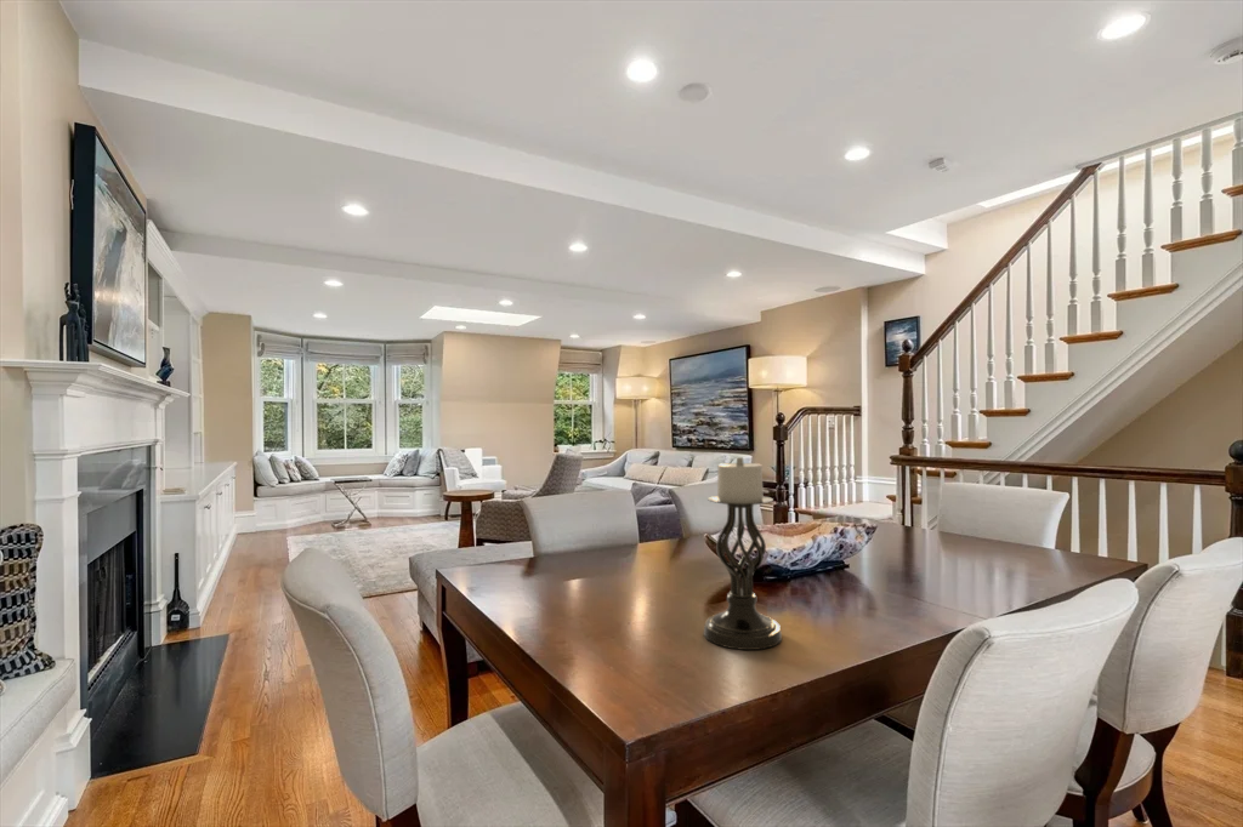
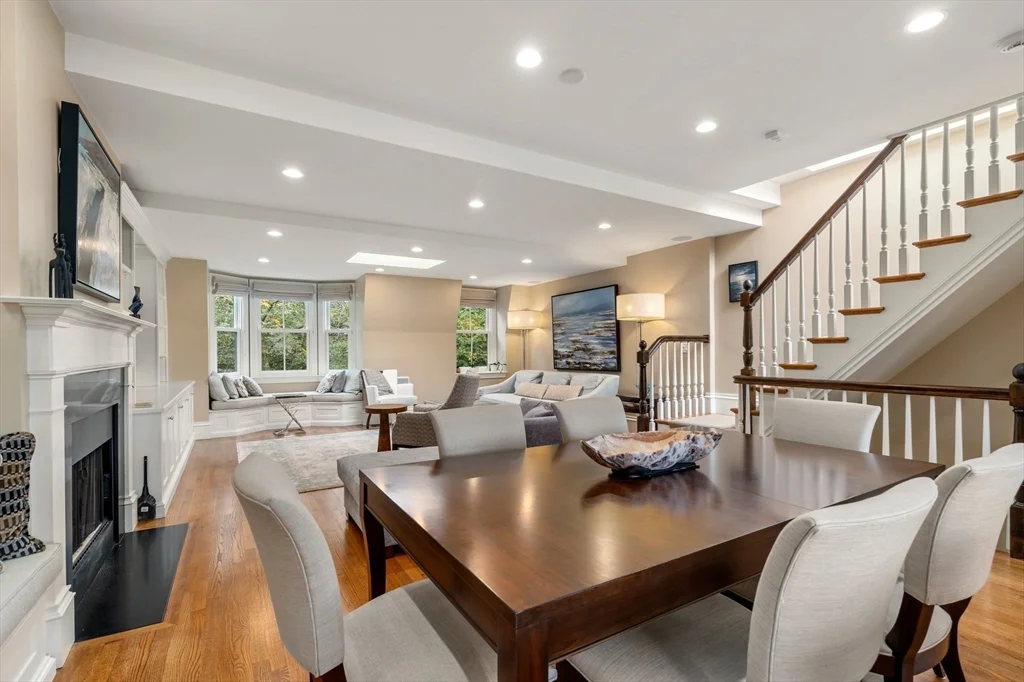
- candle holder [703,456,783,651]
